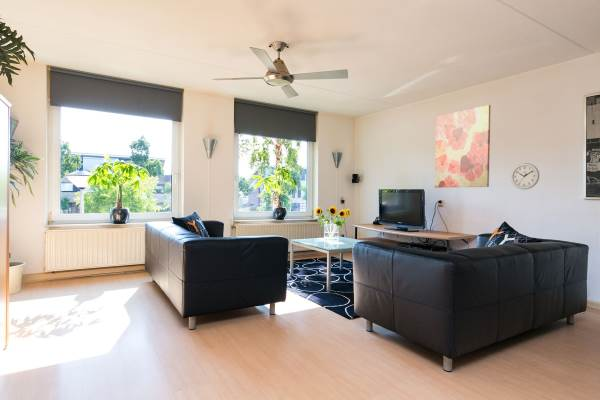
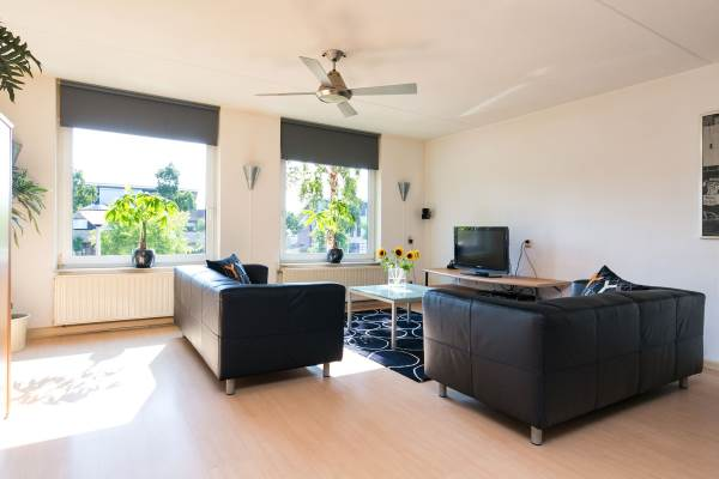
- wall clock [510,162,540,190]
- wall art [434,104,491,189]
